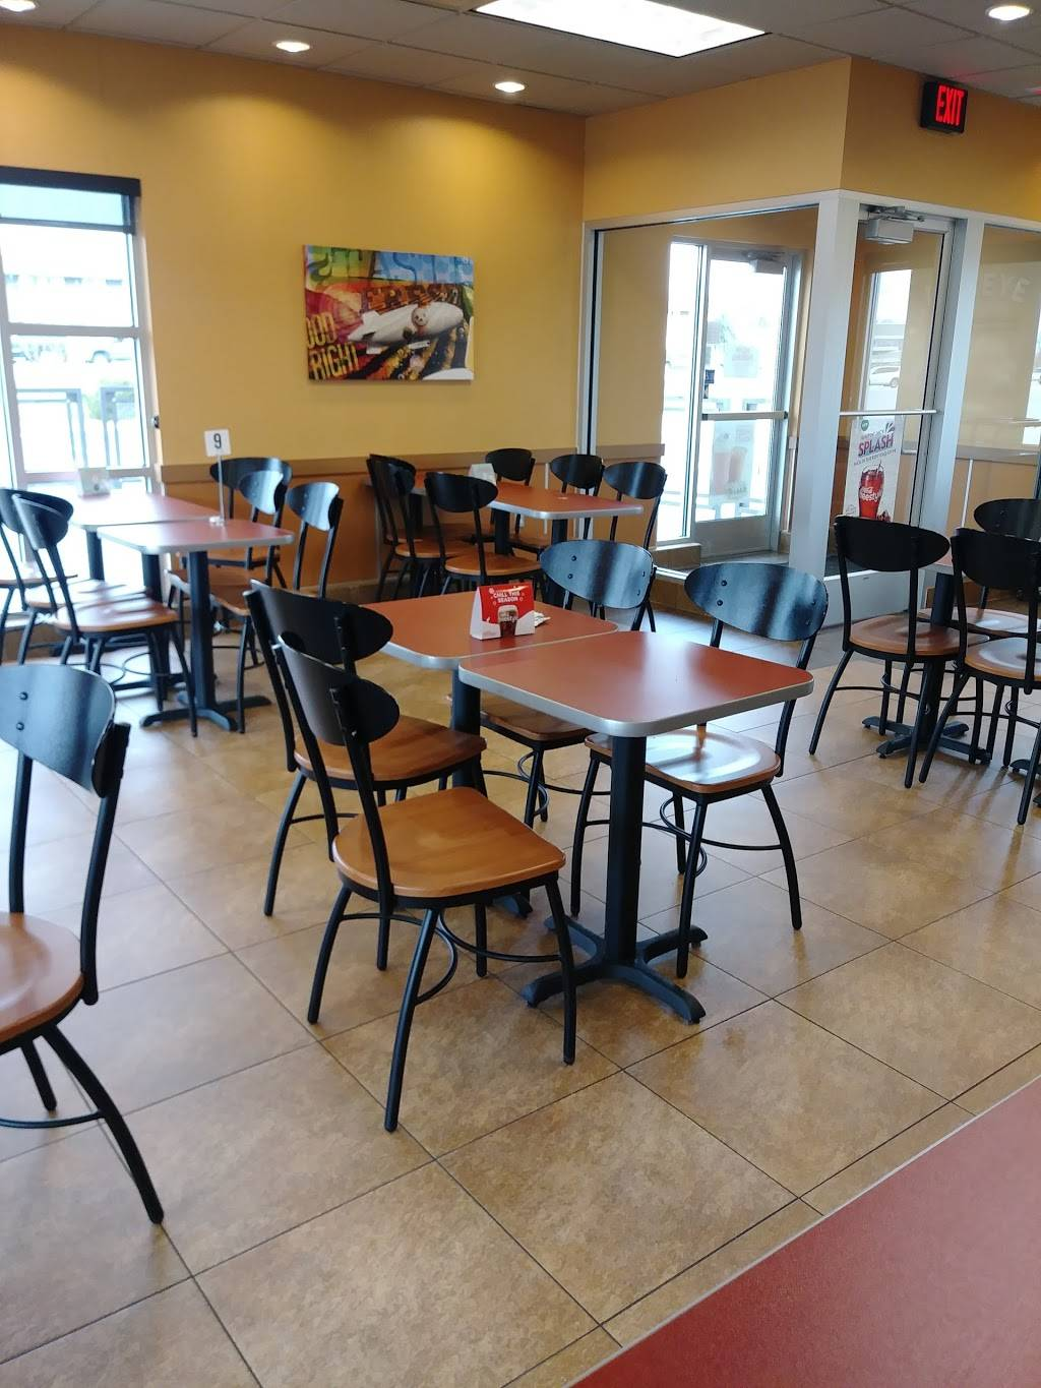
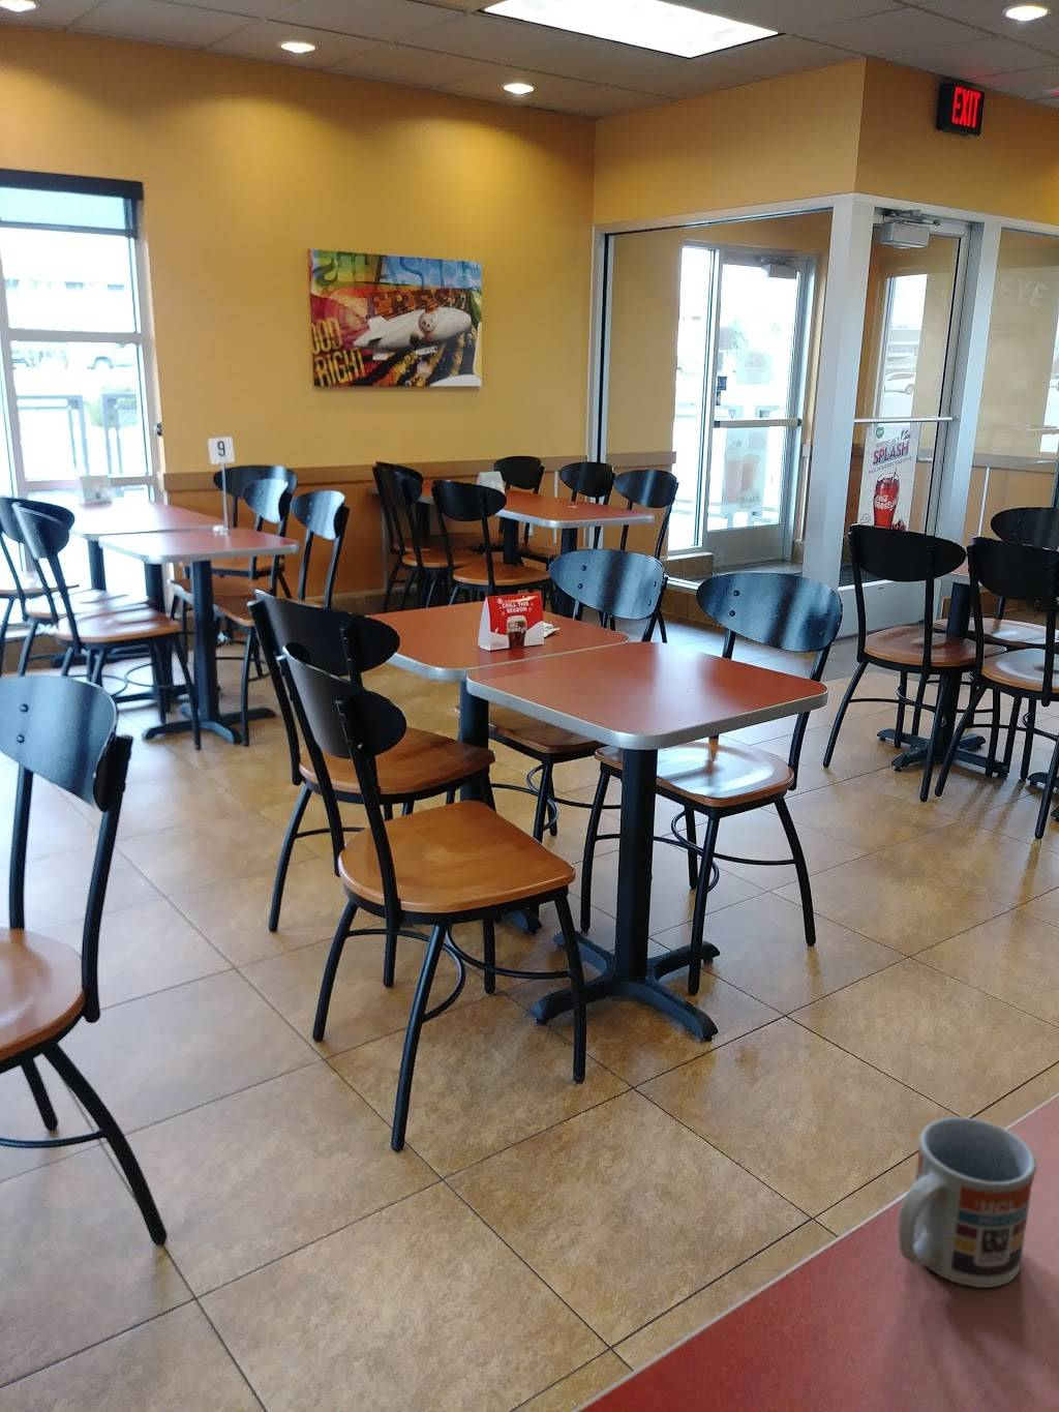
+ cup [897,1116,1038,1288]
